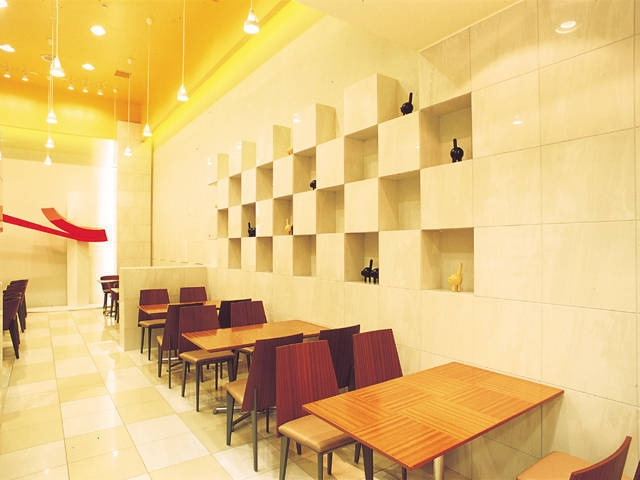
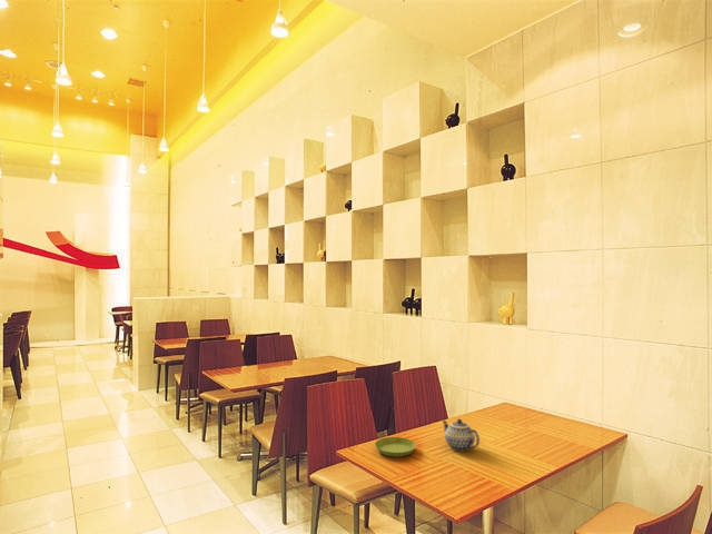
+ teapot [441,418,481,453]
+ saucer [374,436,417,457]
